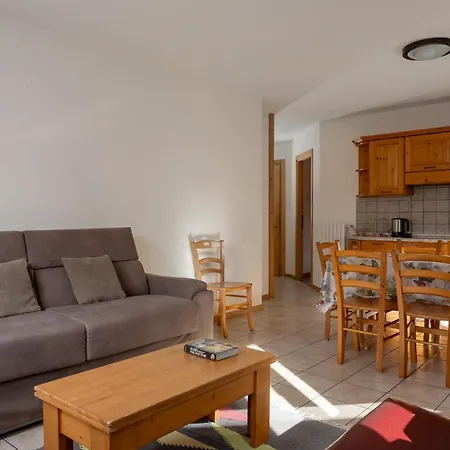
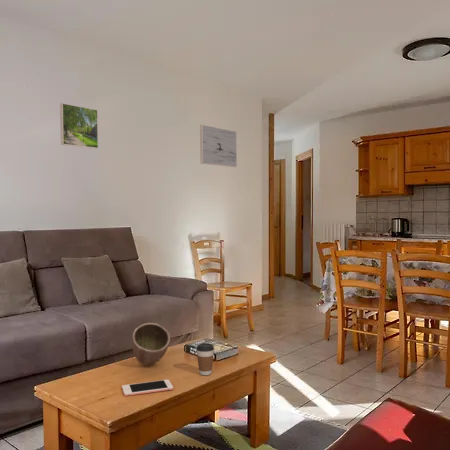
+ coffee cup [196,342,215,376]
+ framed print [59,102,99,150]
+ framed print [199,124,238,168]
+ cell phone [121,379,174,397]
+ decorative bowl [131,322,171,366]
